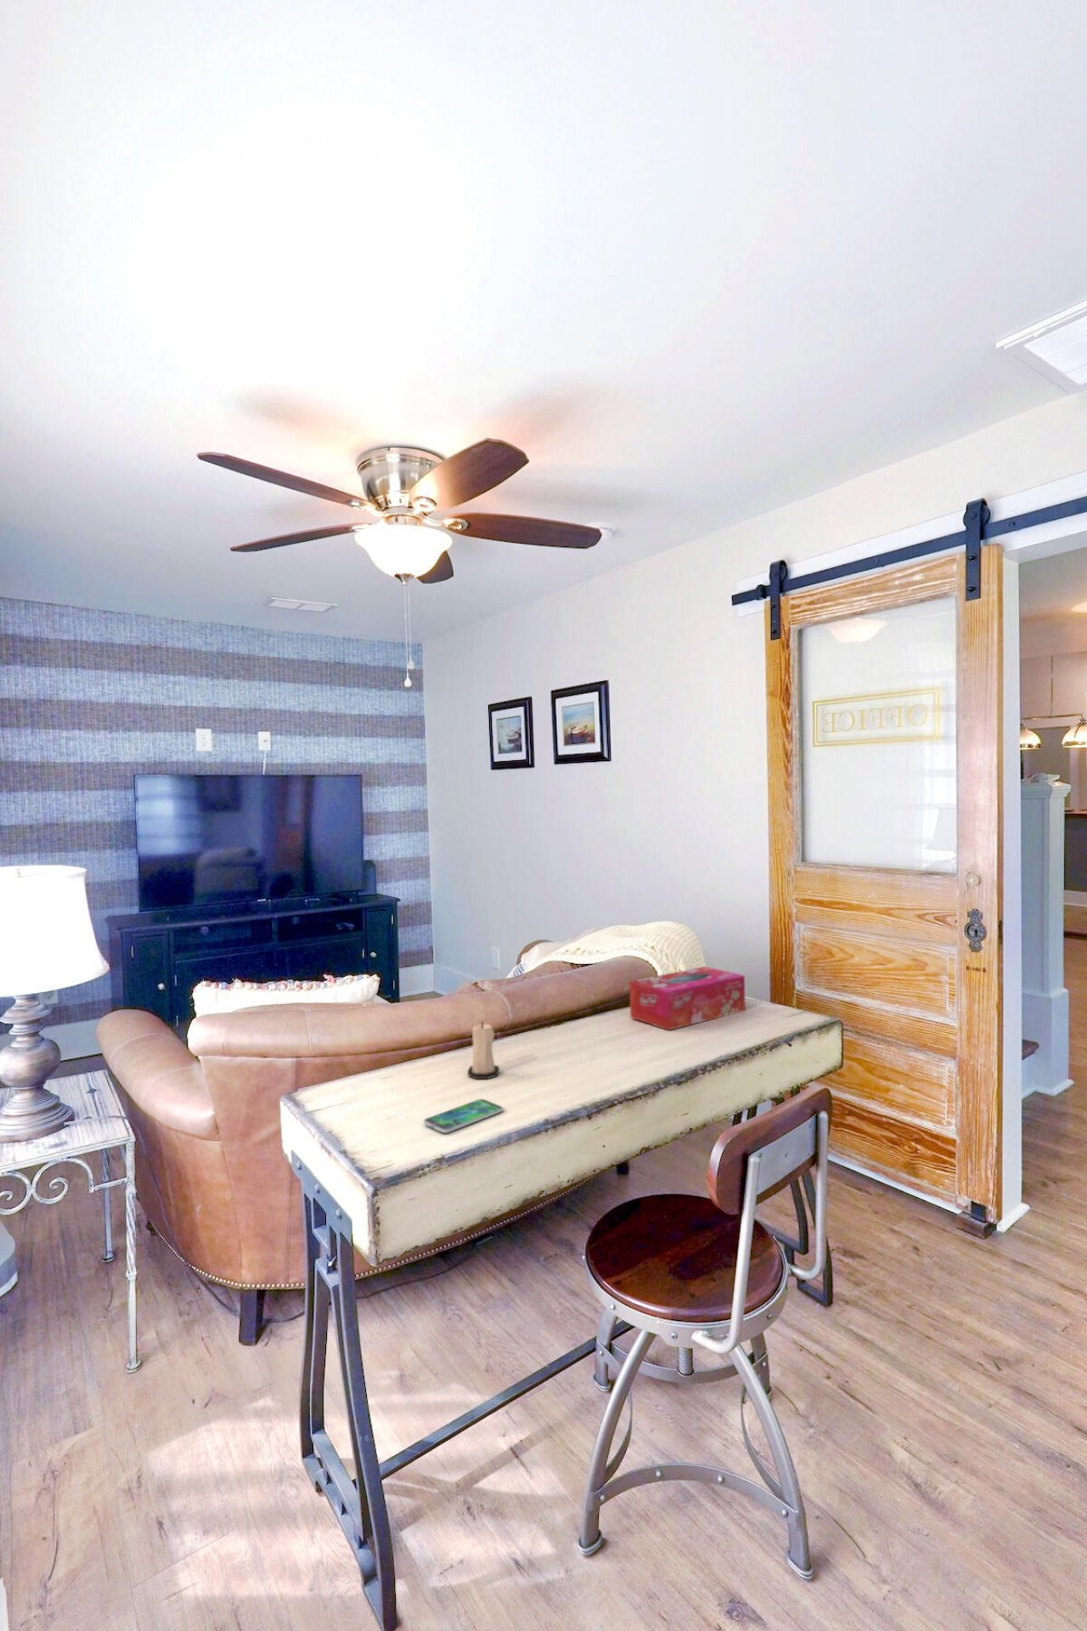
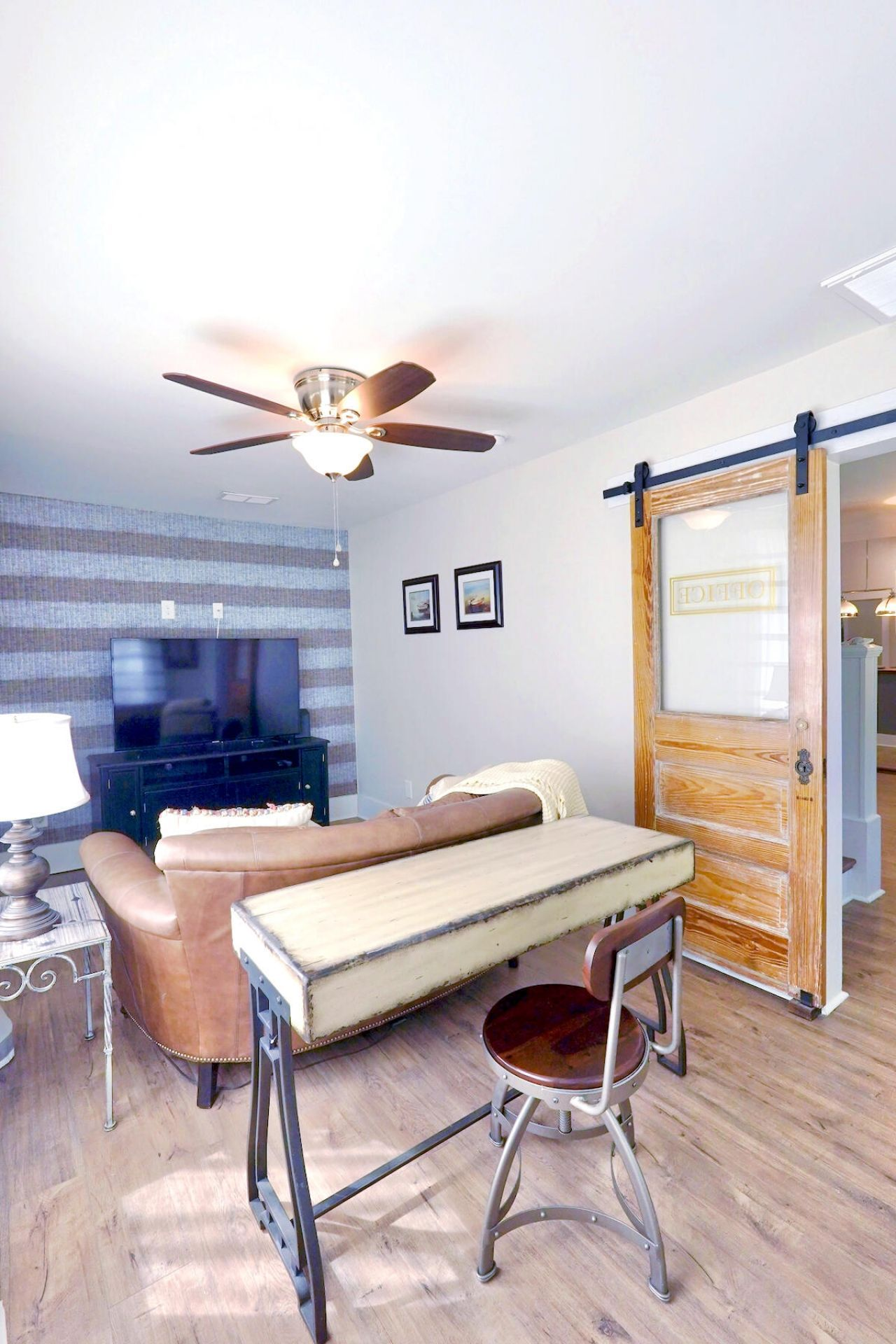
- tissue box [628,966,746,1032]
- candle [467,1021,500,1080]
- smartphone [423,1098,503,1135]
